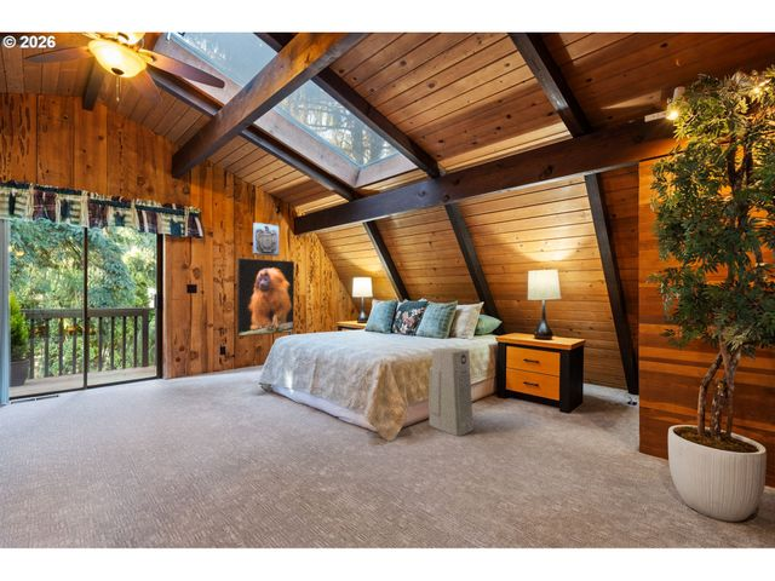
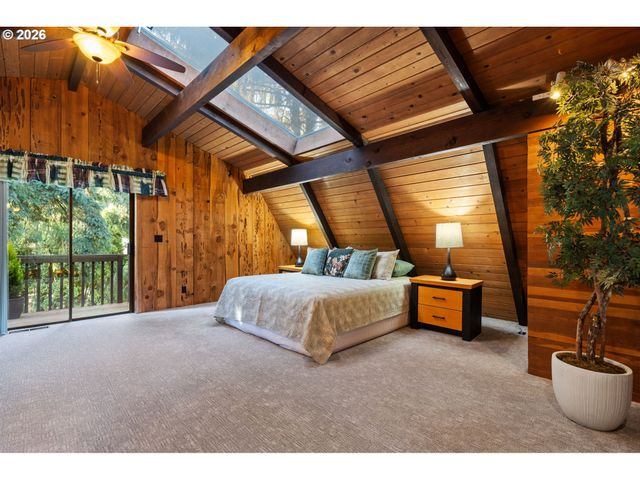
- wall sculpture [252,222,280,258]
- air purifier [427,347,475,437]
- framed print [236,257,295,338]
